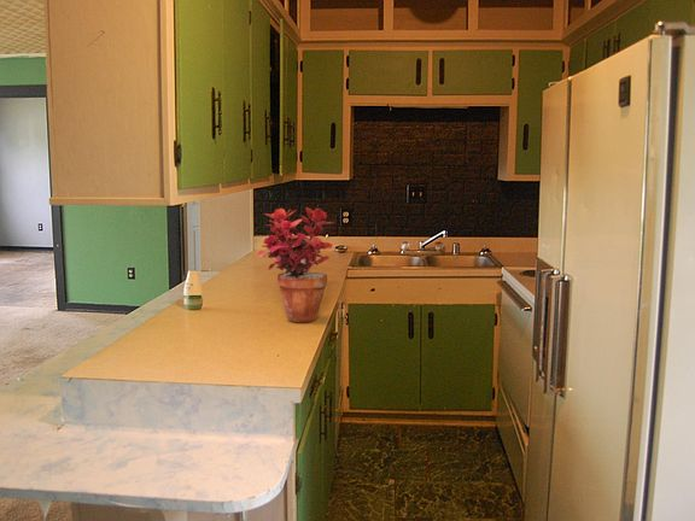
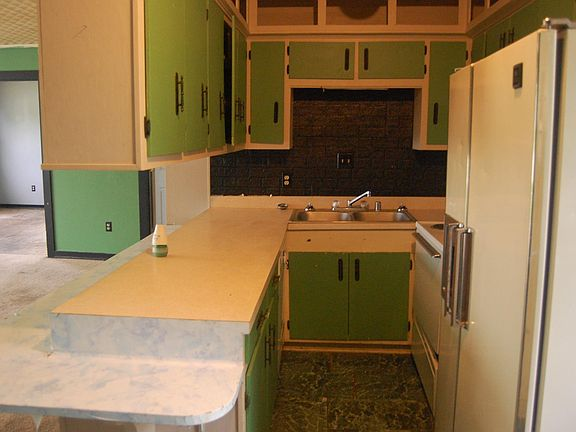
- potted plant [256,206,334,323]
